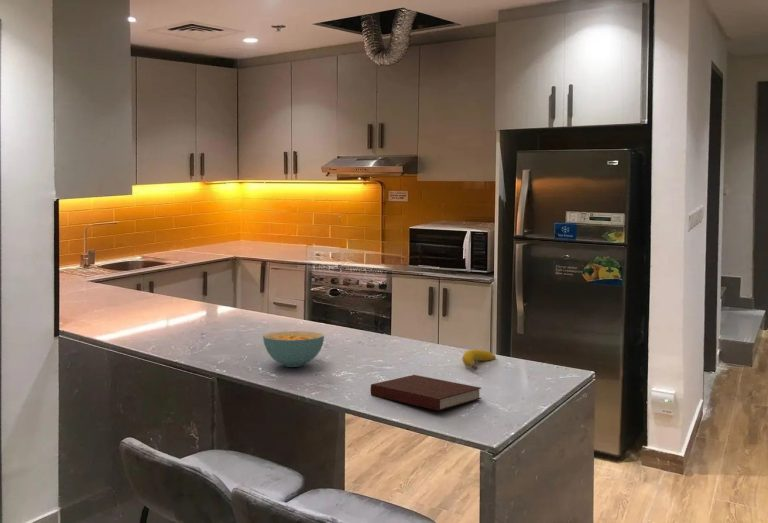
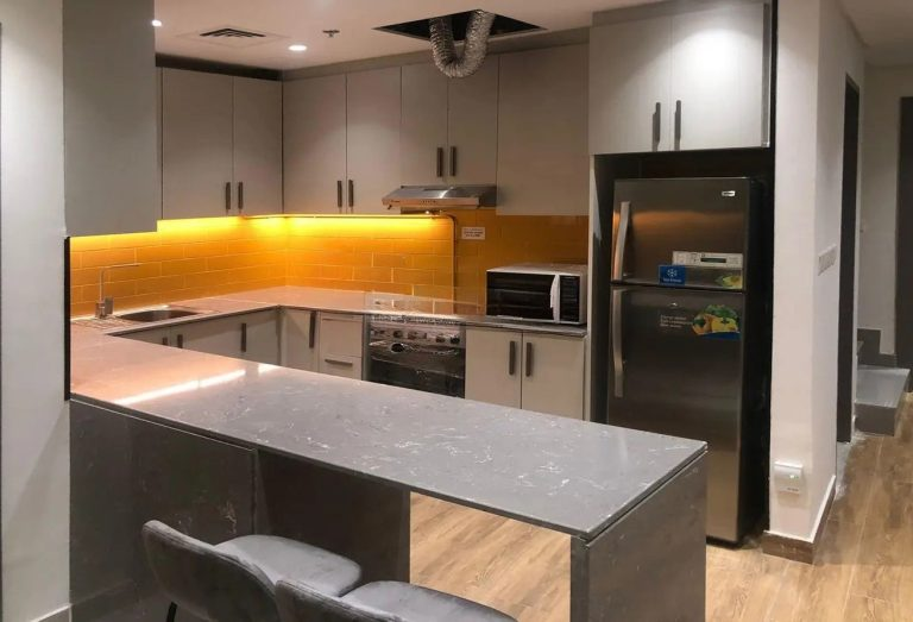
- cereal bowl [262,330,325,368]
- notebook [370,374,482,412]
- fruit [461,349,497,371]
